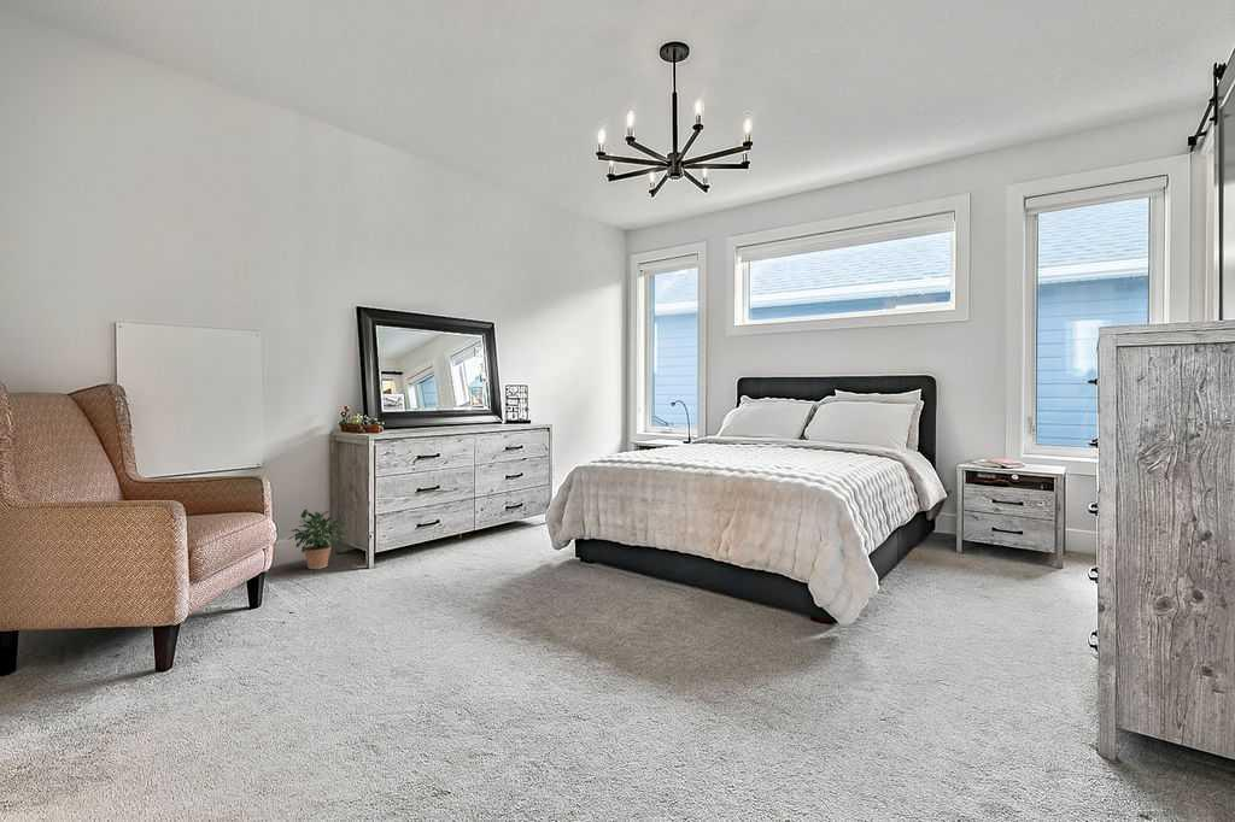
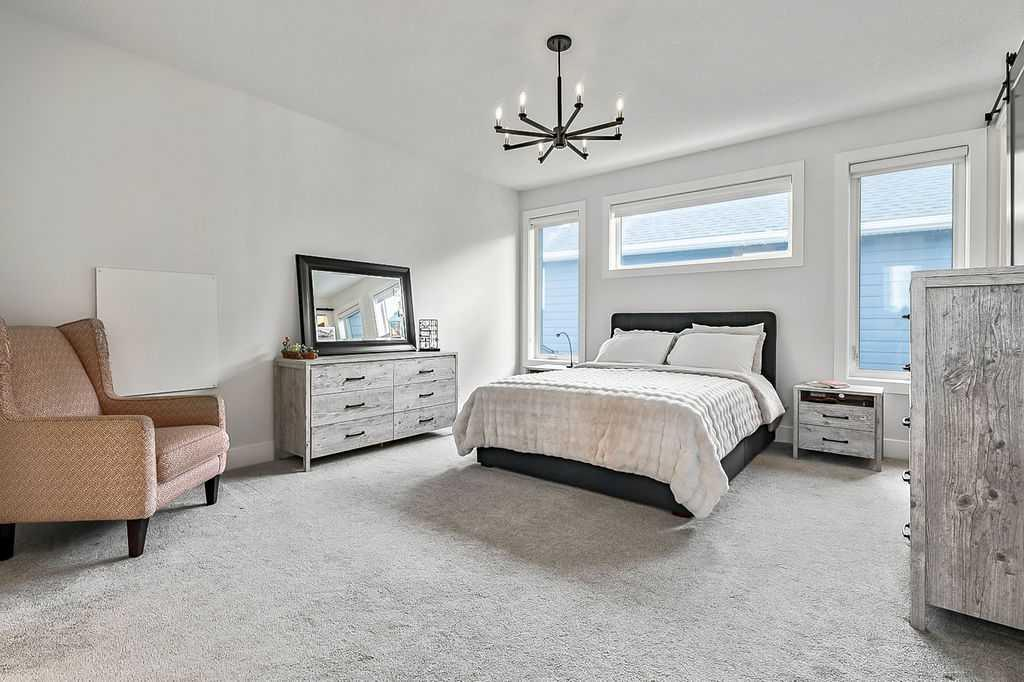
- potted plant [286,509,352,570]
